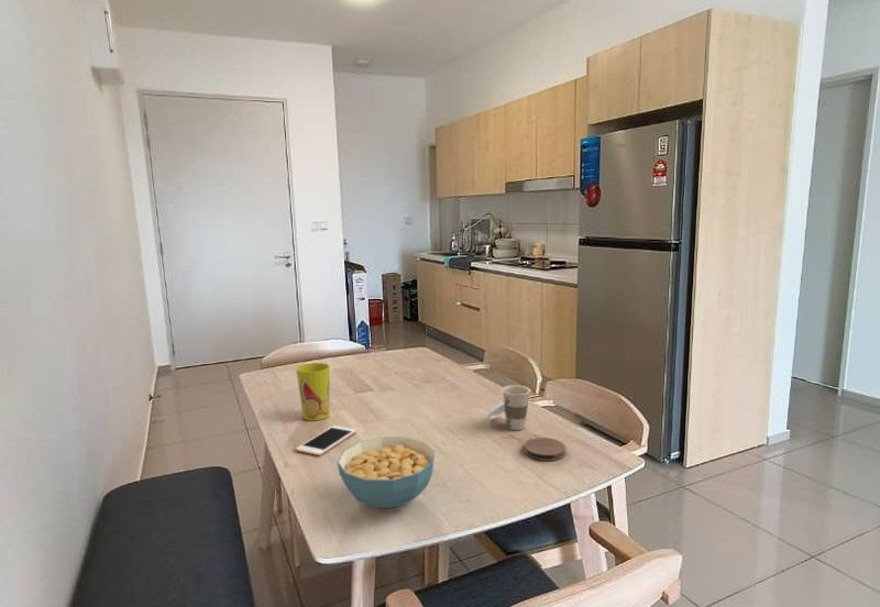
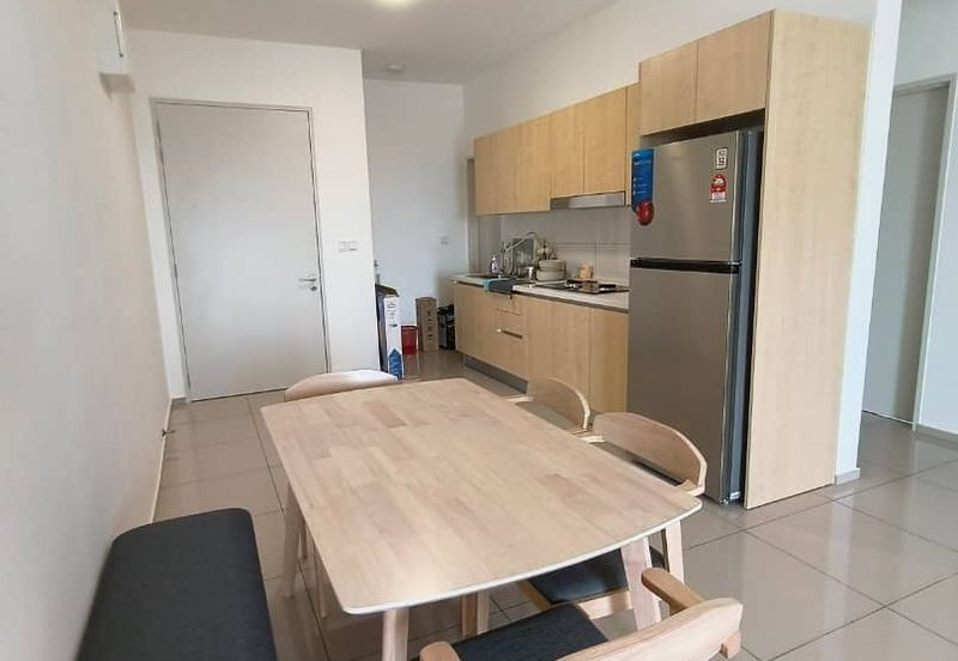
- cup [295,362,331,421]
- cup [486,384,531,431]
- coaster [524,437,566,462]
- cereal bowl [337,435,436,509]
- cell phone [295,424,358,456]
